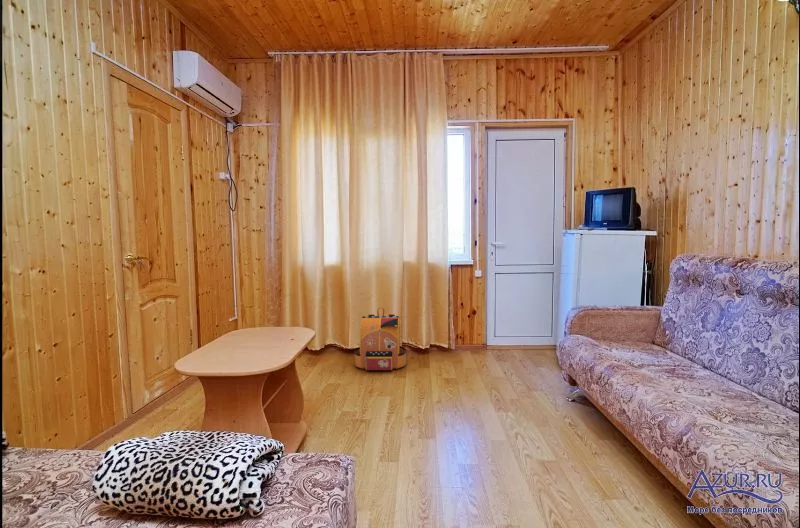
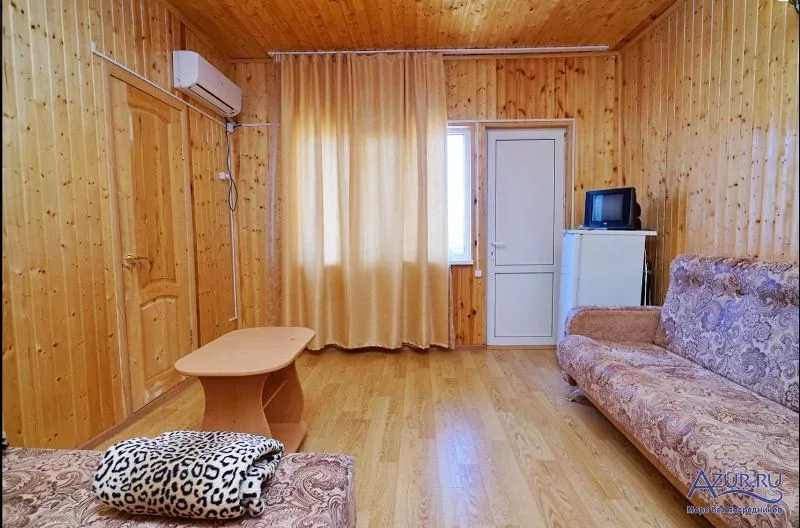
- backpack [353,307,407,371]
